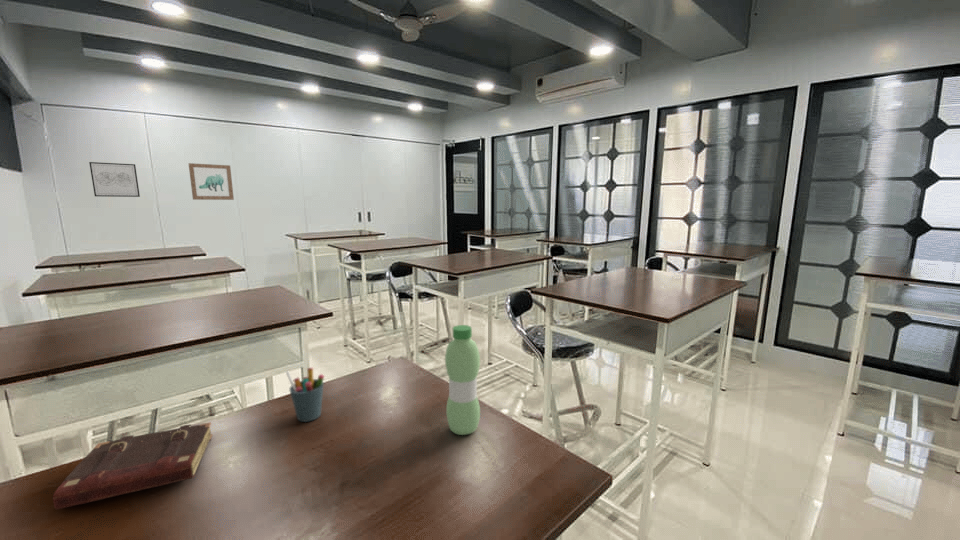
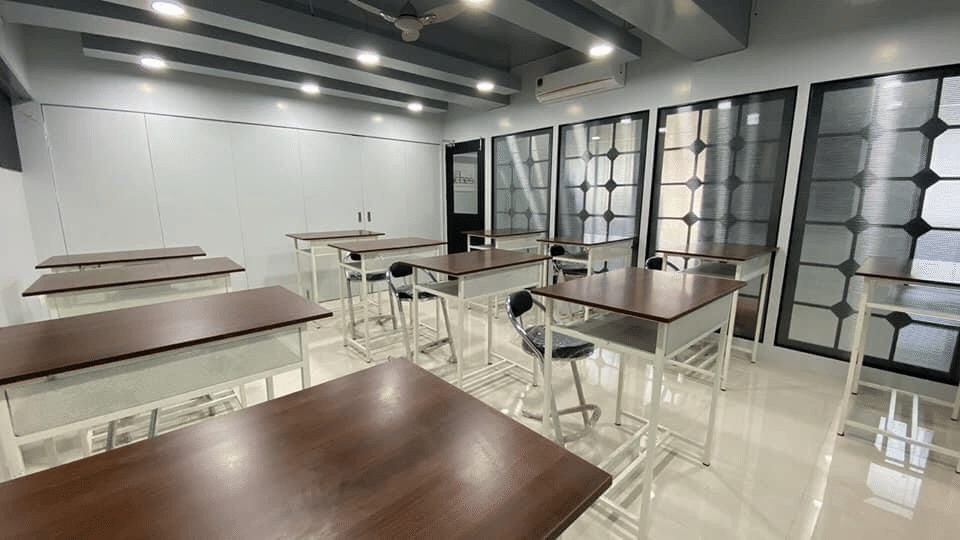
- water bottle [444,324,481,436]
- wall art [88,161,141,198]
- pen holder [285,367,325,423]
- wall art [187,162,235,201]
- book [52,421,214,510]
